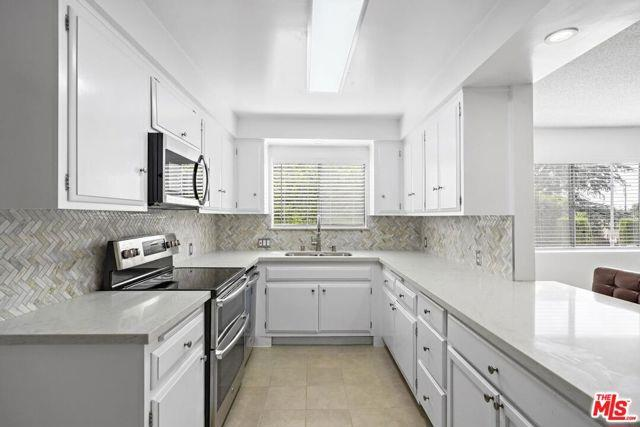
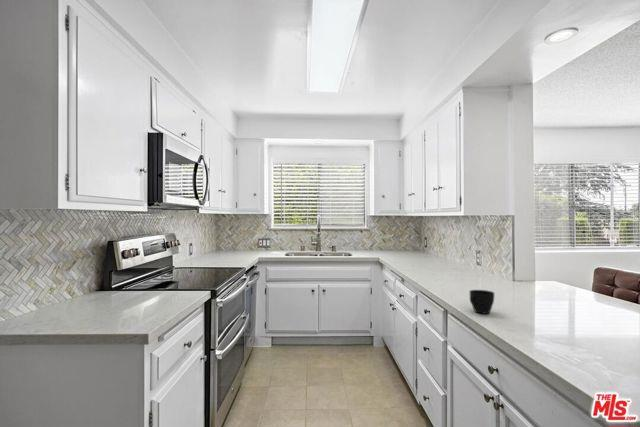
+ cup [468,289,495,315]
